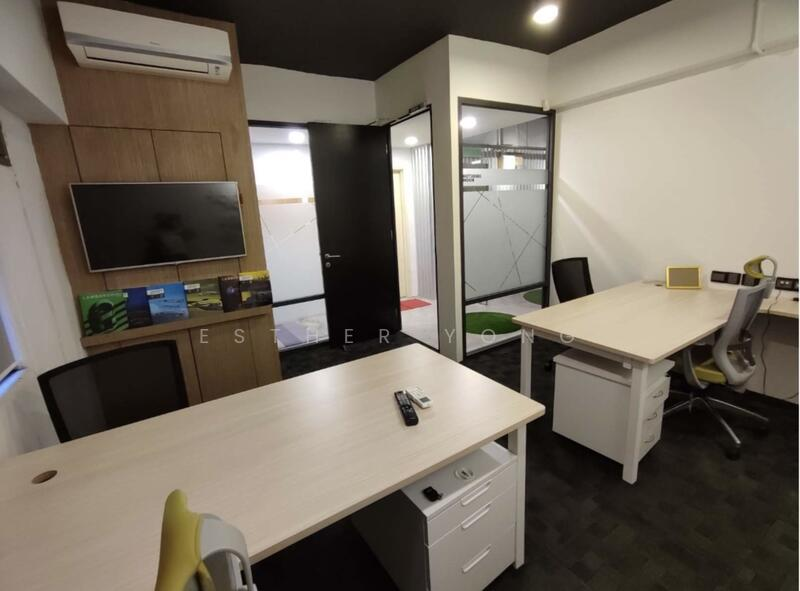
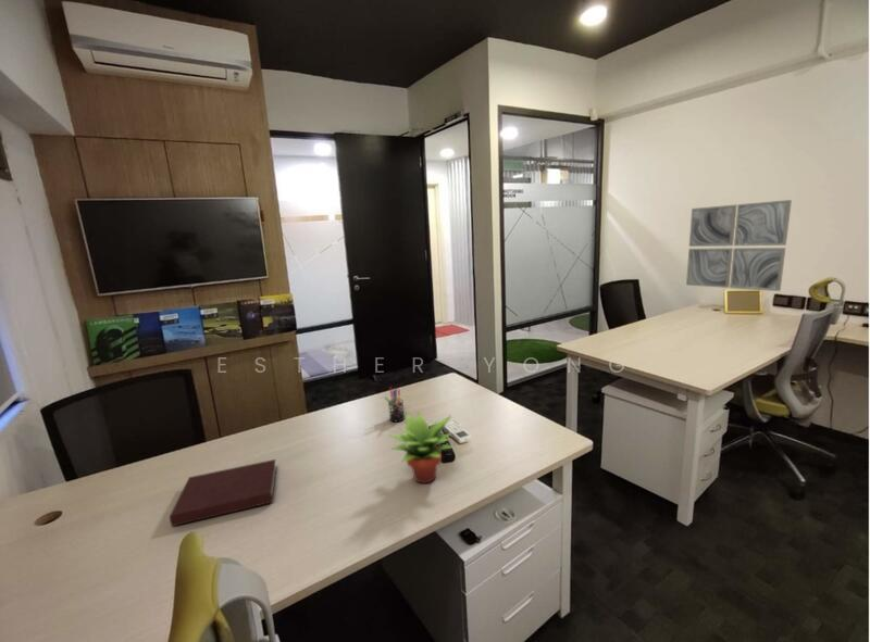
+ pen holder [384,386,406,423]
+ notebook [169,458,278,527]
+ succulent plant [388,412,456,484]
+ wall art [685,199,793,292]
